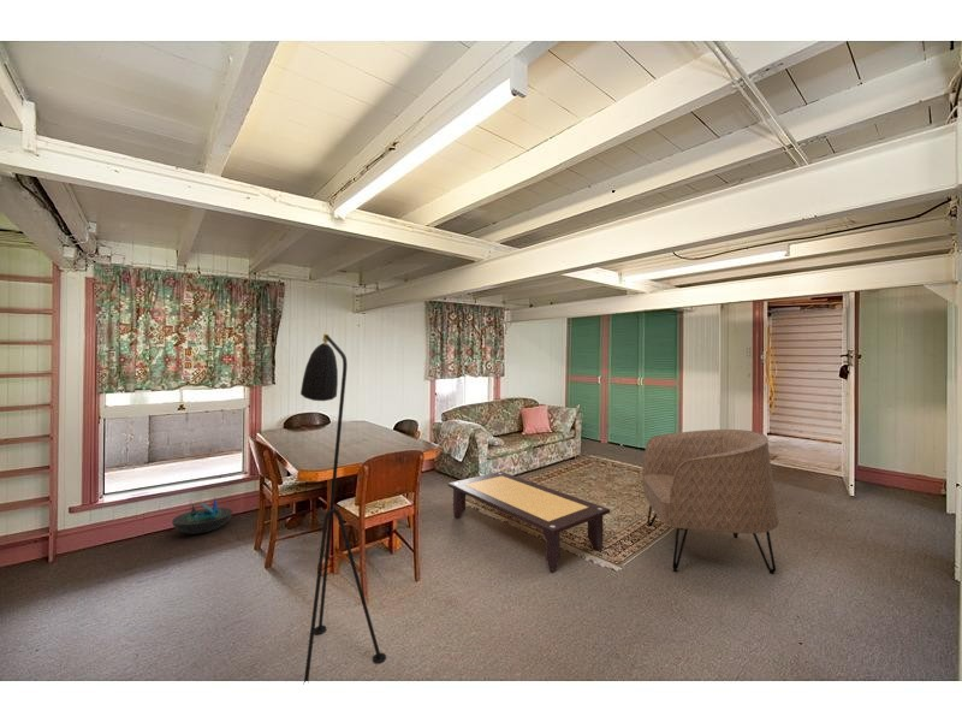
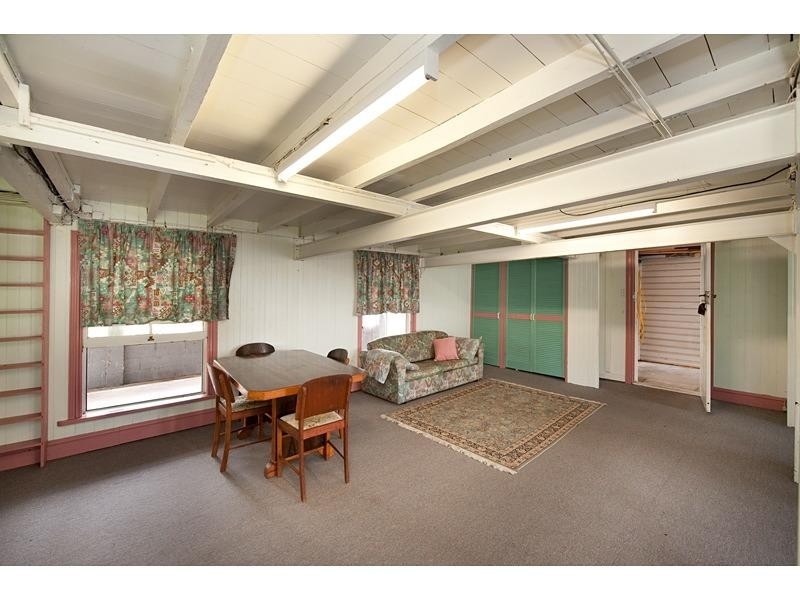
- floor lamp [299,332,387,683]
- decorative bowl [171,496,233,535]
- armchair [641,428,779,575]
- coffee table [447,471,611,573]
